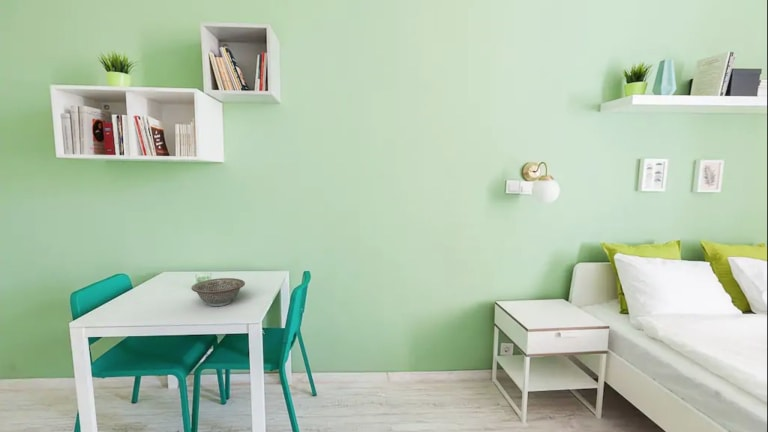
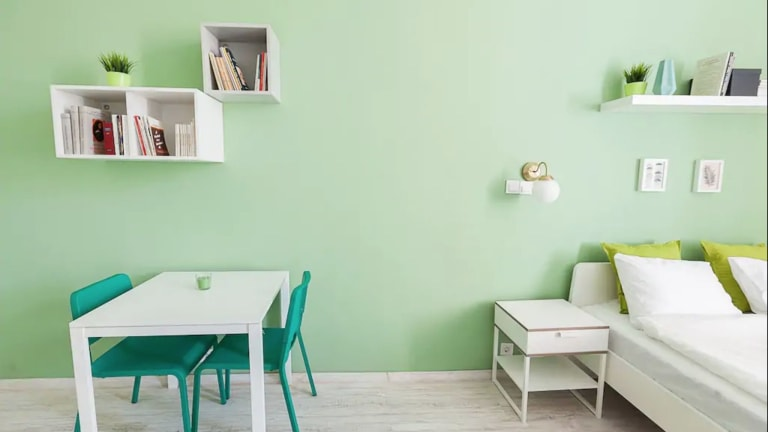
- decorative bowl [190,277,246,307]
